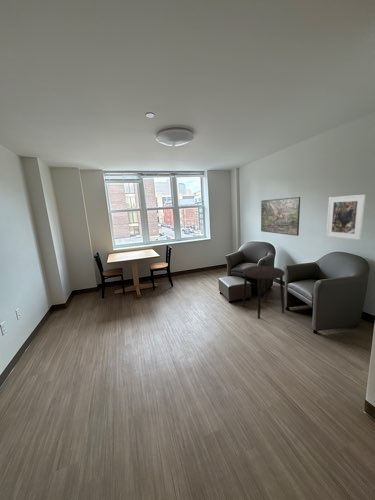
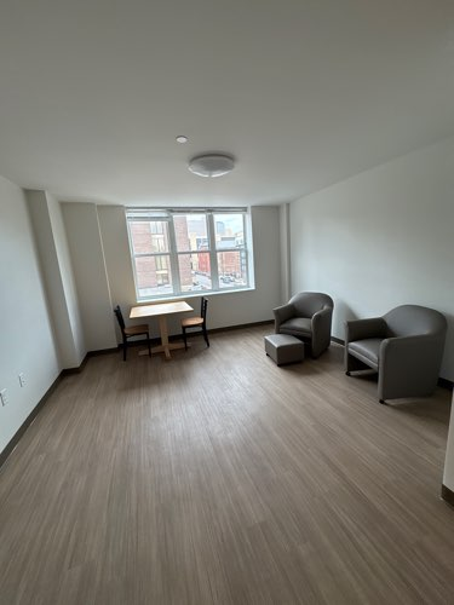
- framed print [325,194,367,241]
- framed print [260,196,301,237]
- side table [242,265,286,320]
